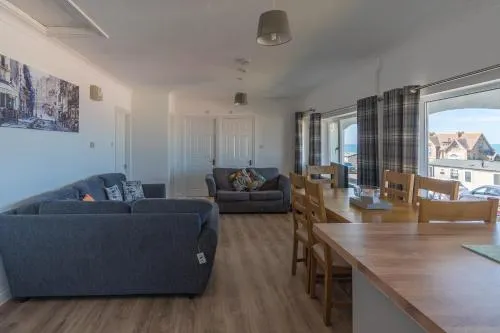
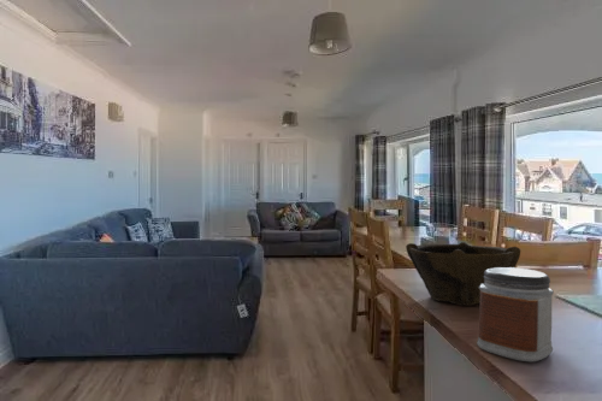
+ jar [476,266,555,362]
+ bowl [405,241,521,307]
